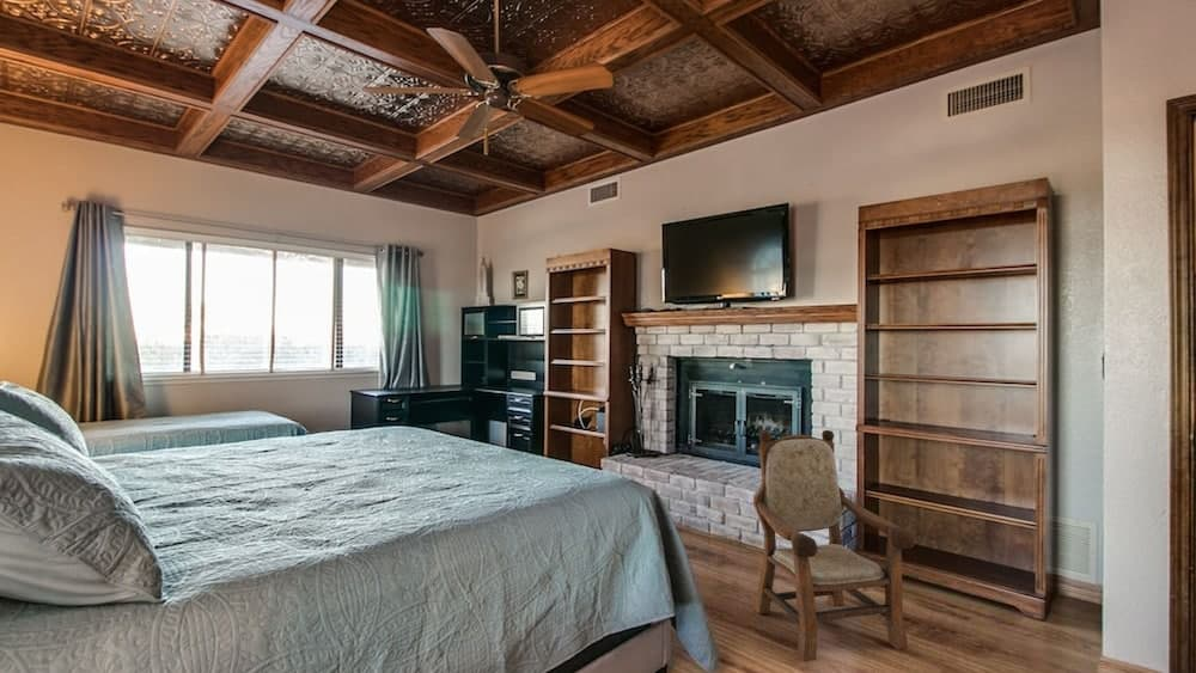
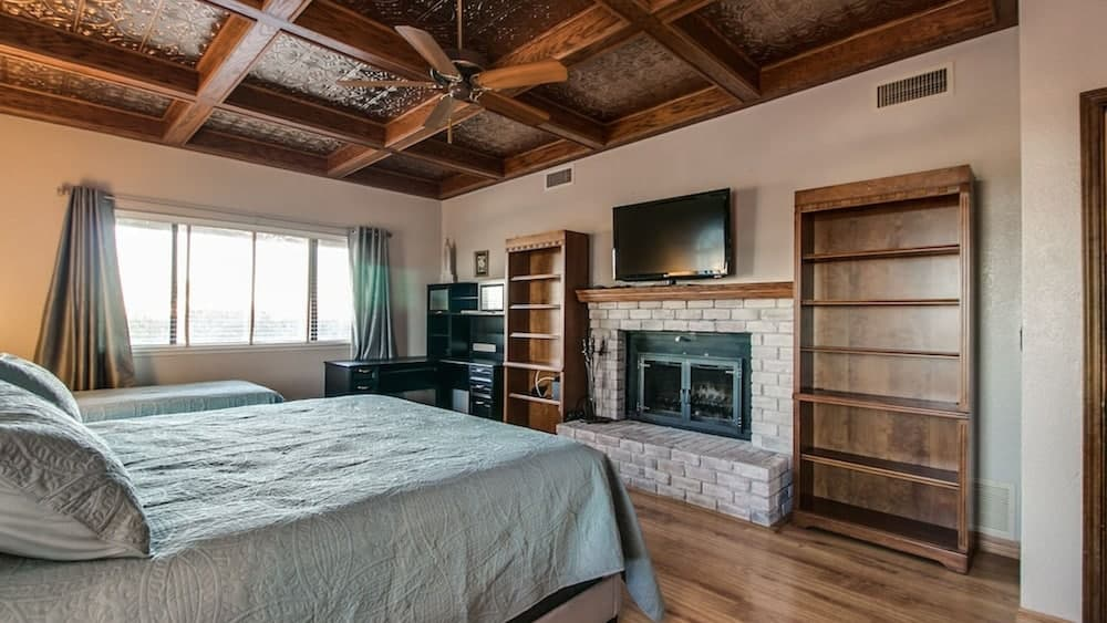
- armchair [752,429,917,662]
